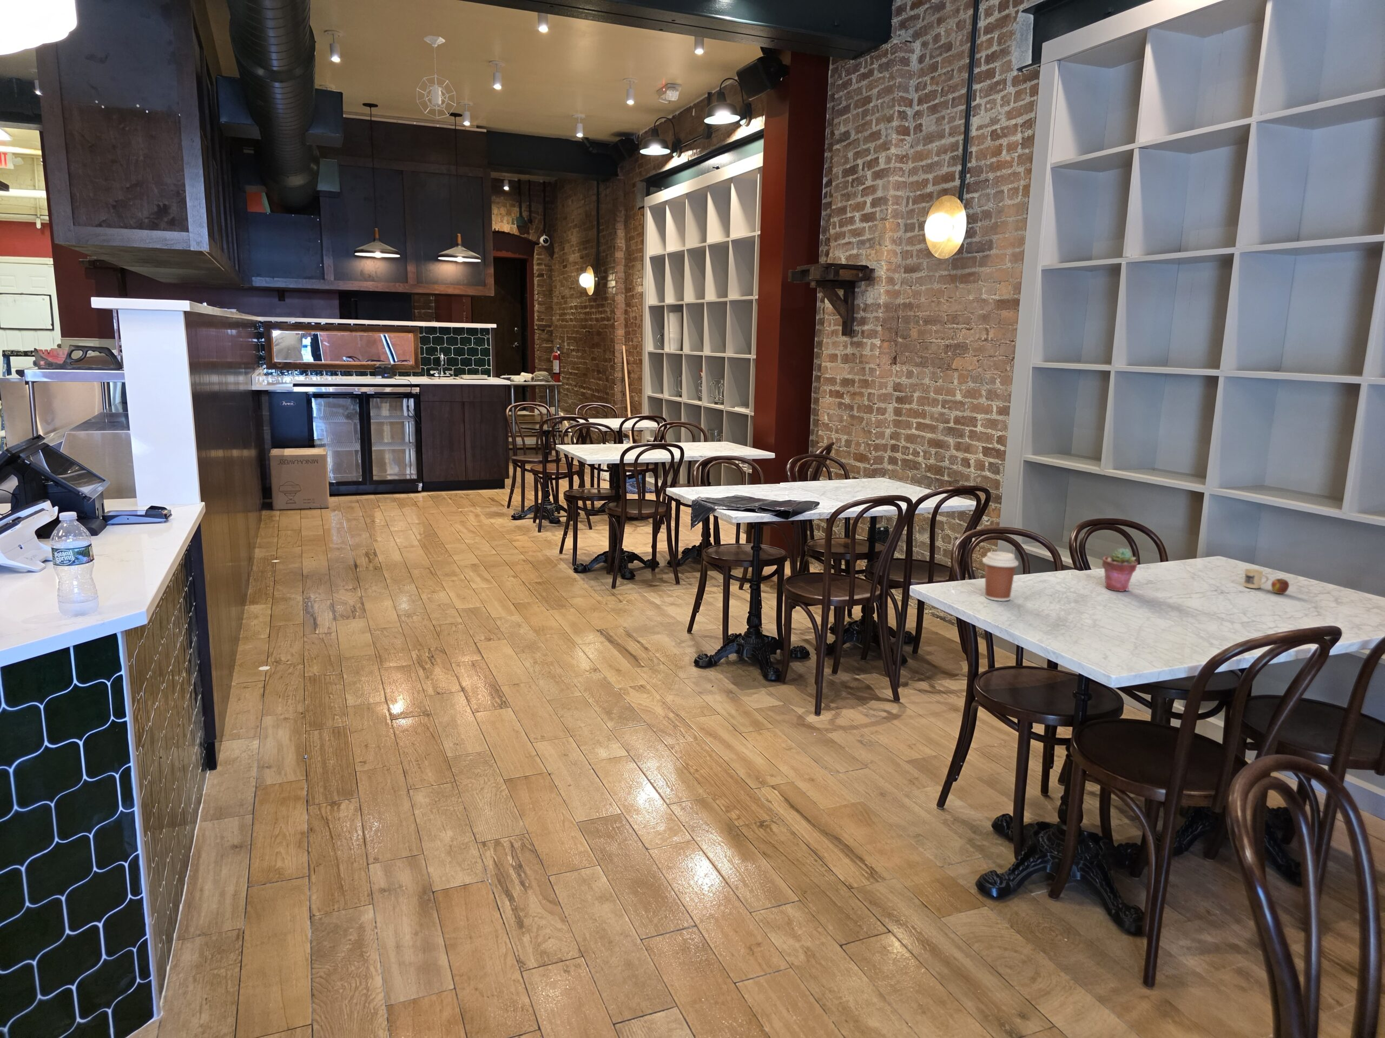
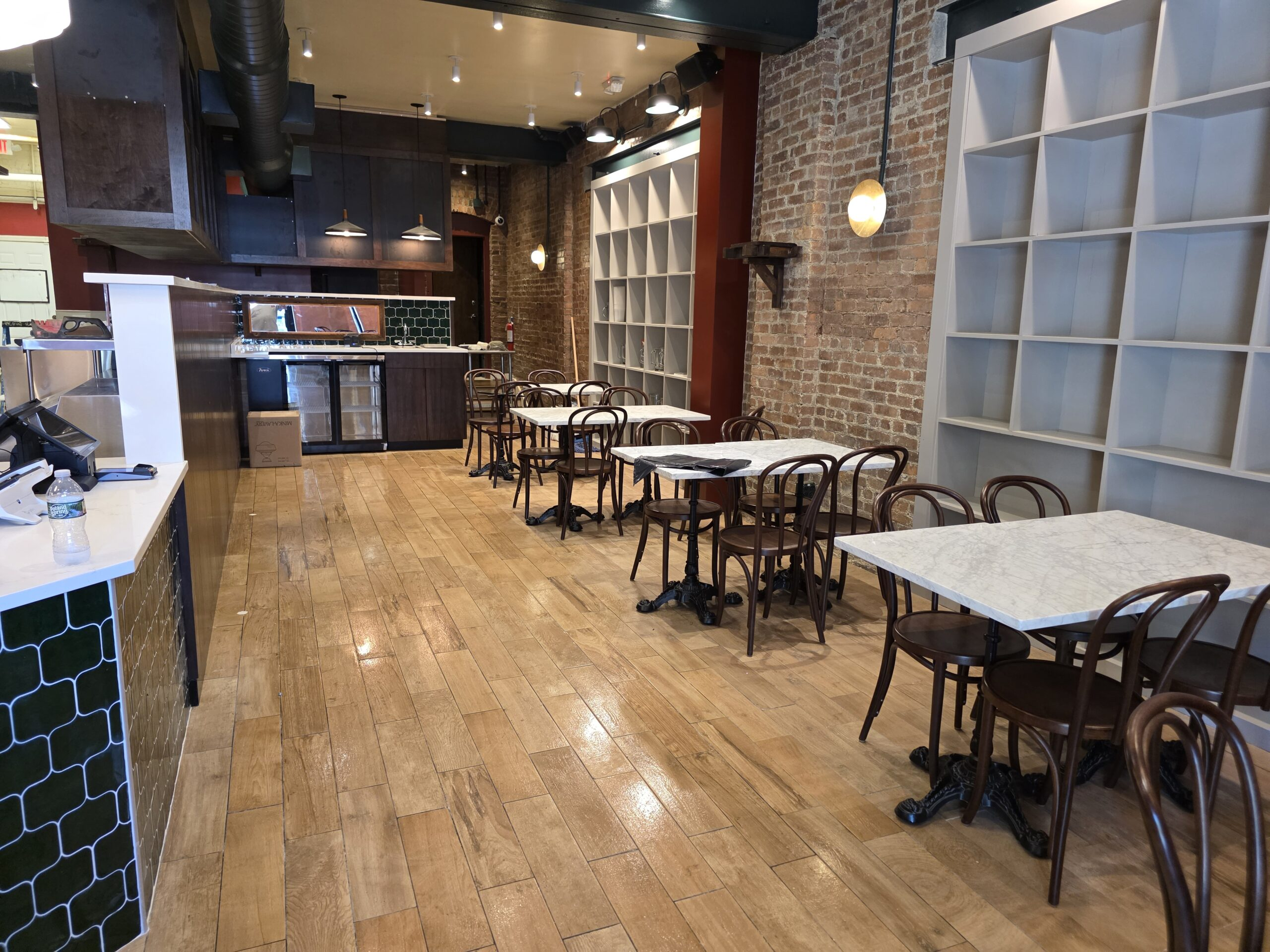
- pendant light [416,35,456,119]
- coffee cup [981,551,1019,602]
- mug [1243,568,1290,594]
- potted succulent [1101,547,1139,592]
